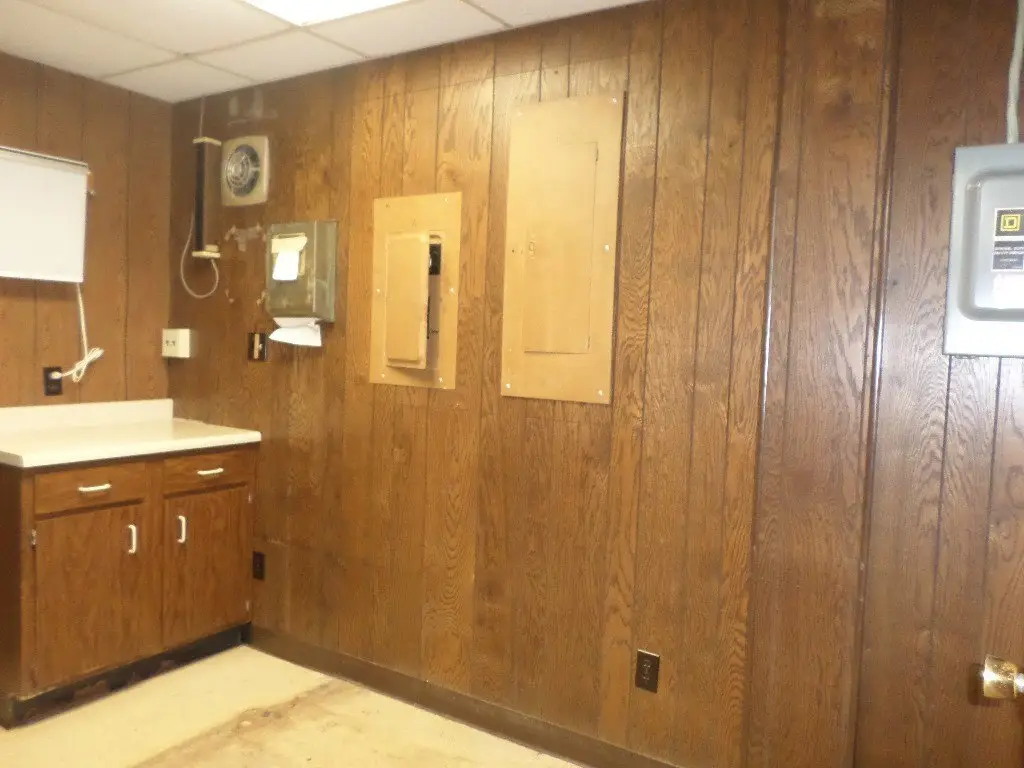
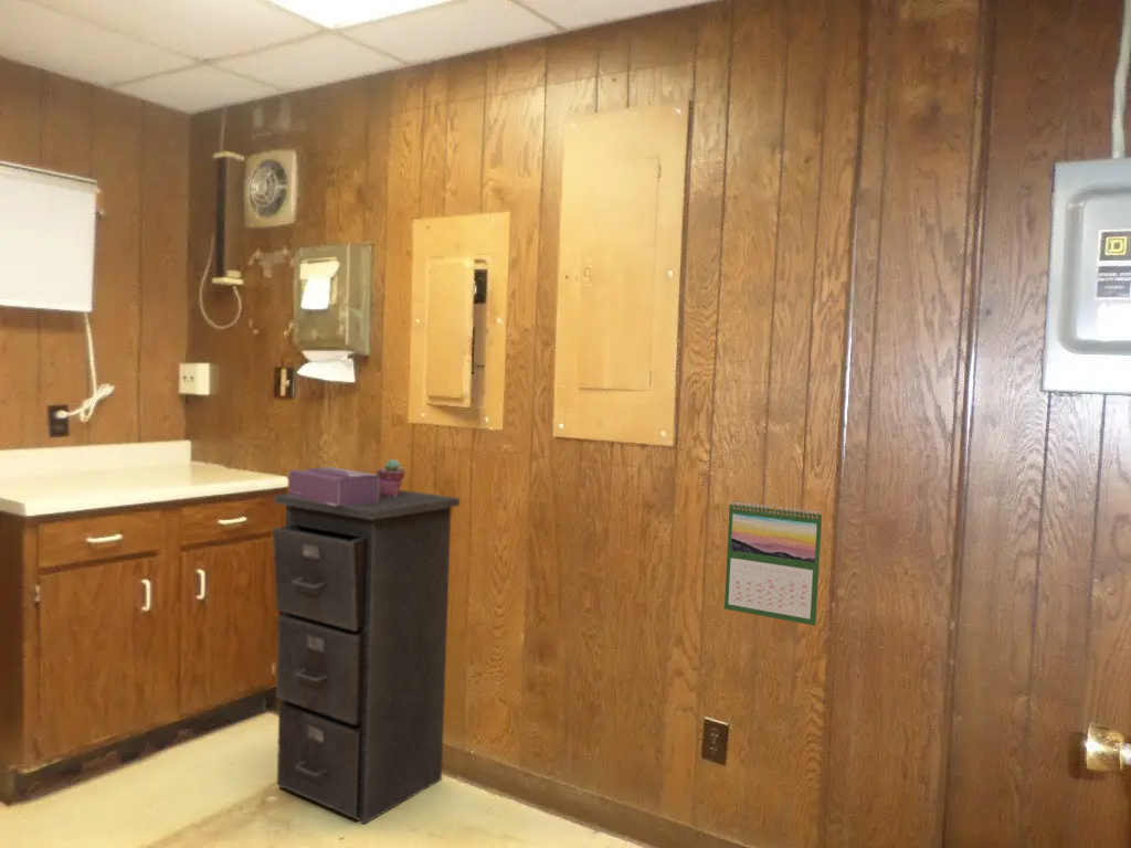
+ filing cabinet [272,487,461,826]
+ calendar [723,500,823,626]
+ potted succulent [376,458,406,497]
+ tissue box [288,466,380,506]
